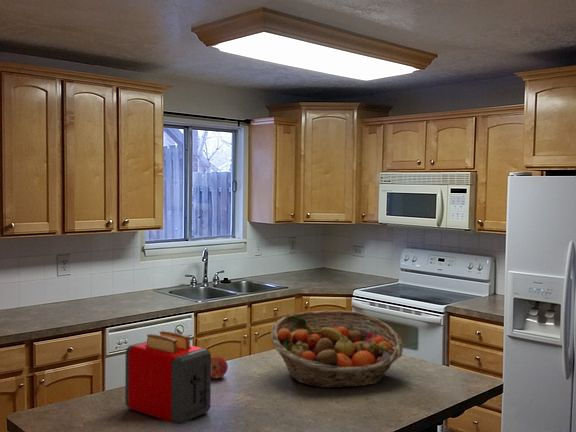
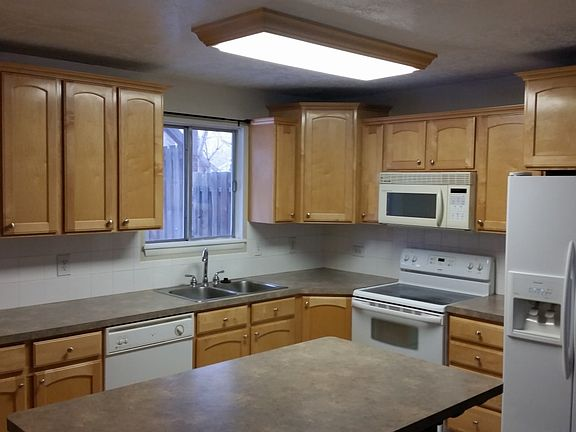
- toaster [124,330,212,425]
- apple [211,355,229,379]
- fruit basket [270,309,404,389]
